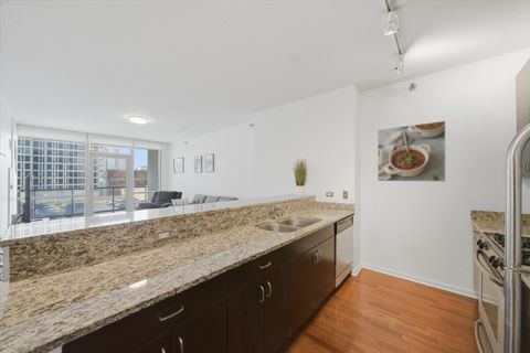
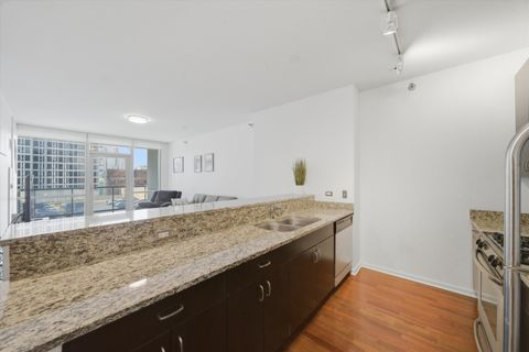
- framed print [377,120,446,183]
